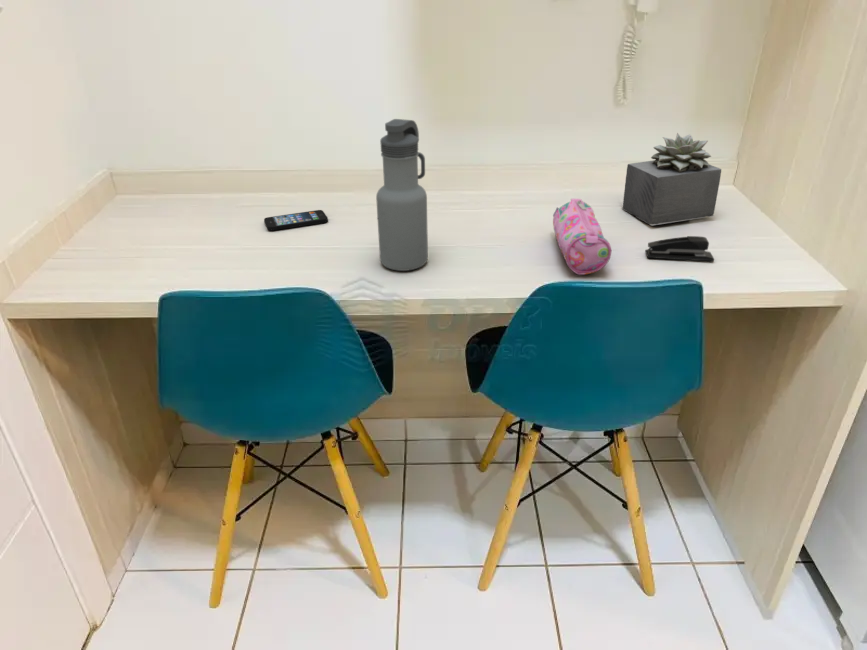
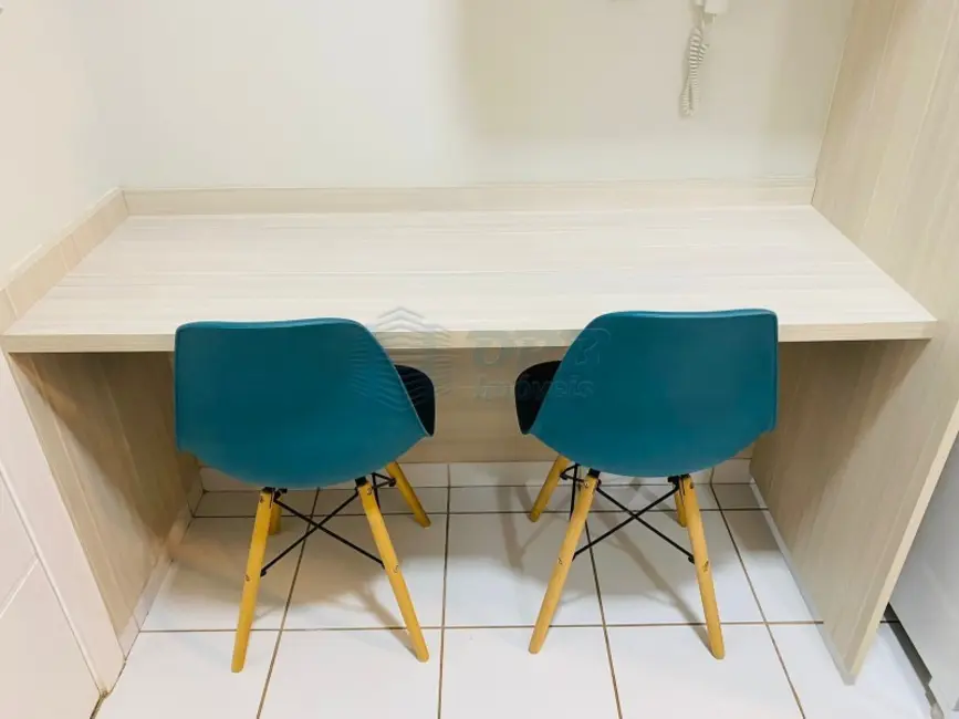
- smartphone [263,209,329,231]
- succulent plant [621,132,722,226]
- pencil case [552,198,612,276]
- stapler [644,235,715,263]
- water bottle [375,118,429,272]
